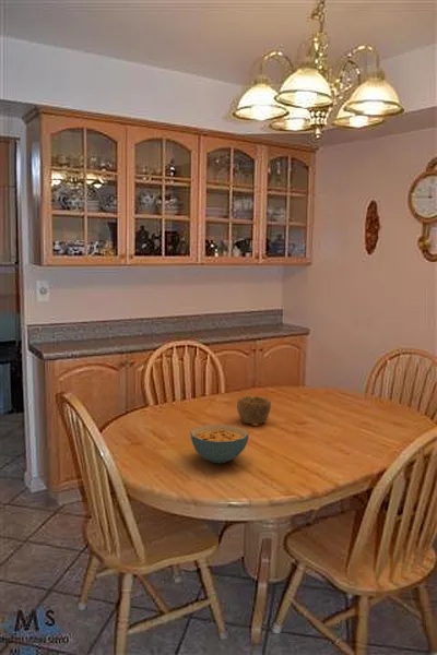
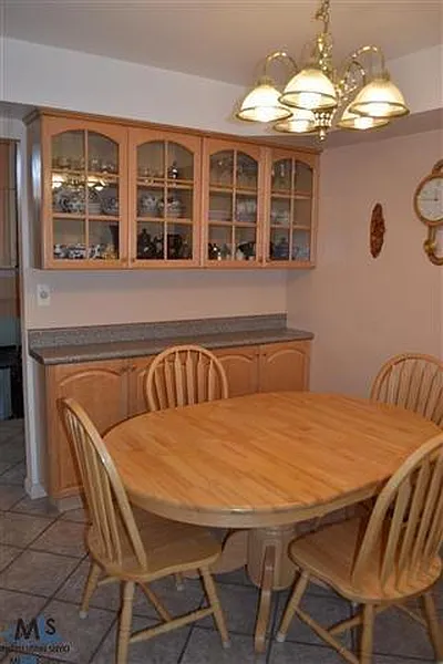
- cereal bowl [189,424,250,464]
- bowl [236,395,272,425]
